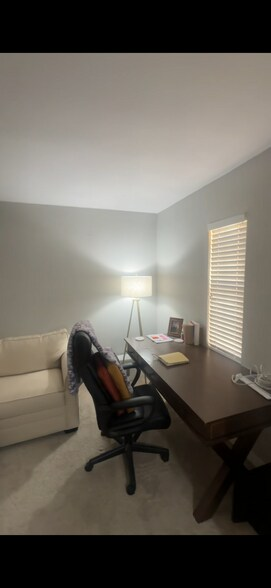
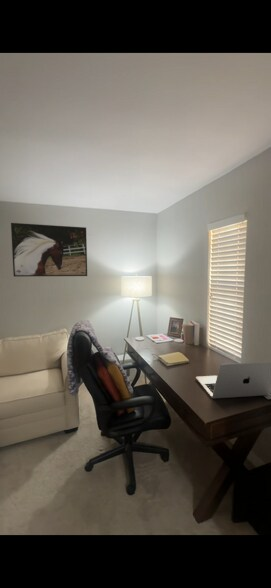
+ laptop [195,361,271,399]
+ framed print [10,222,88,278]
